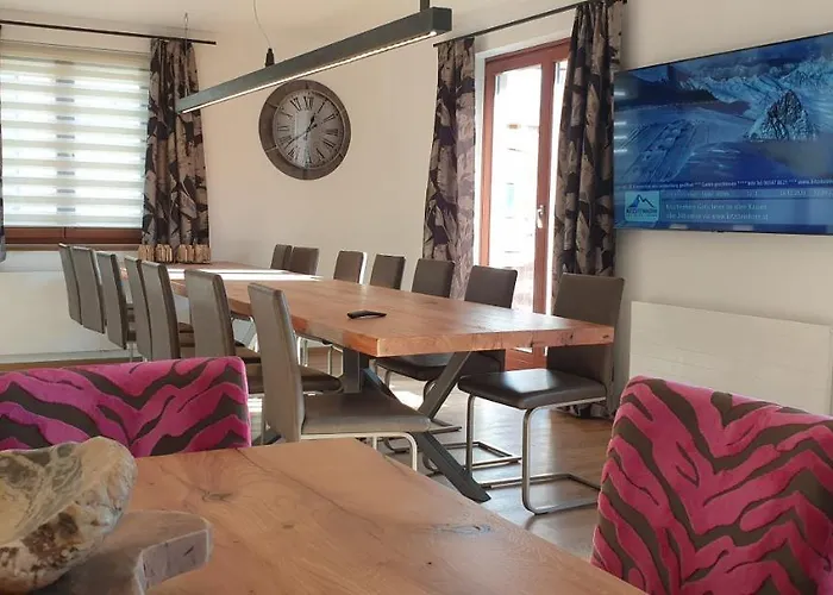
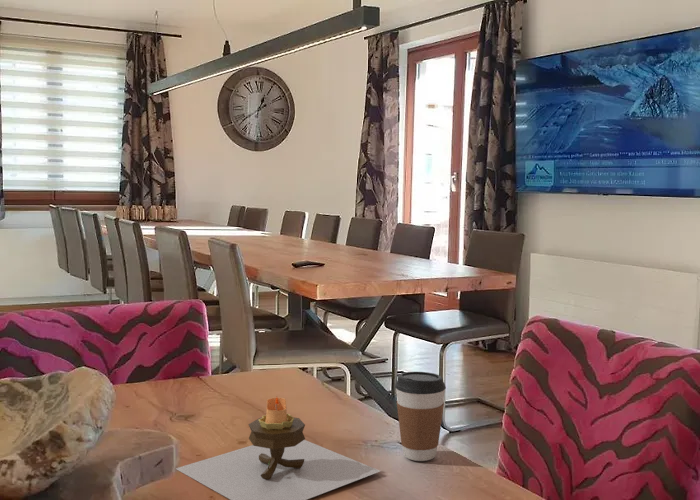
+ coffee cup [394,371,447,462]
+ candle [175,397,381,500]
